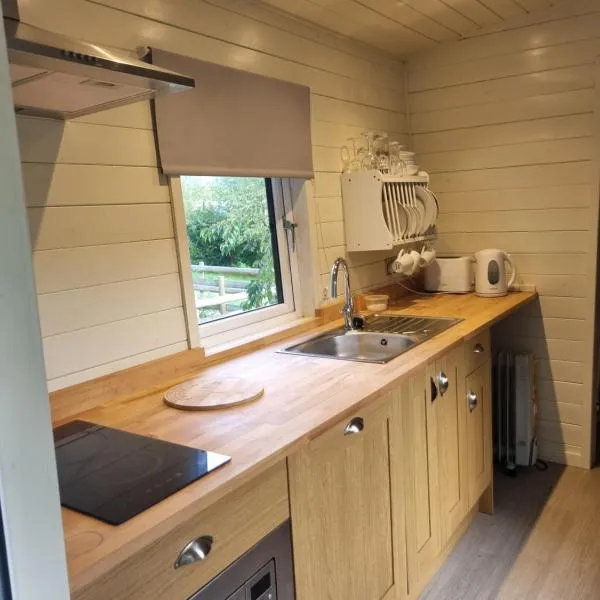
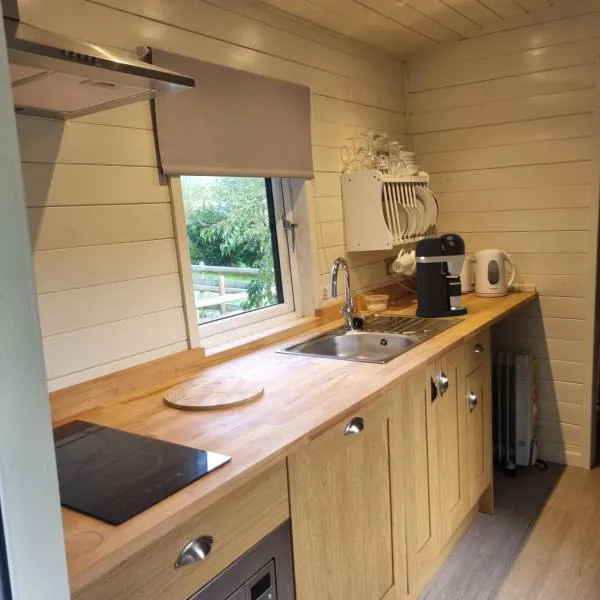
+ coffee maker [414,232,469,318]
